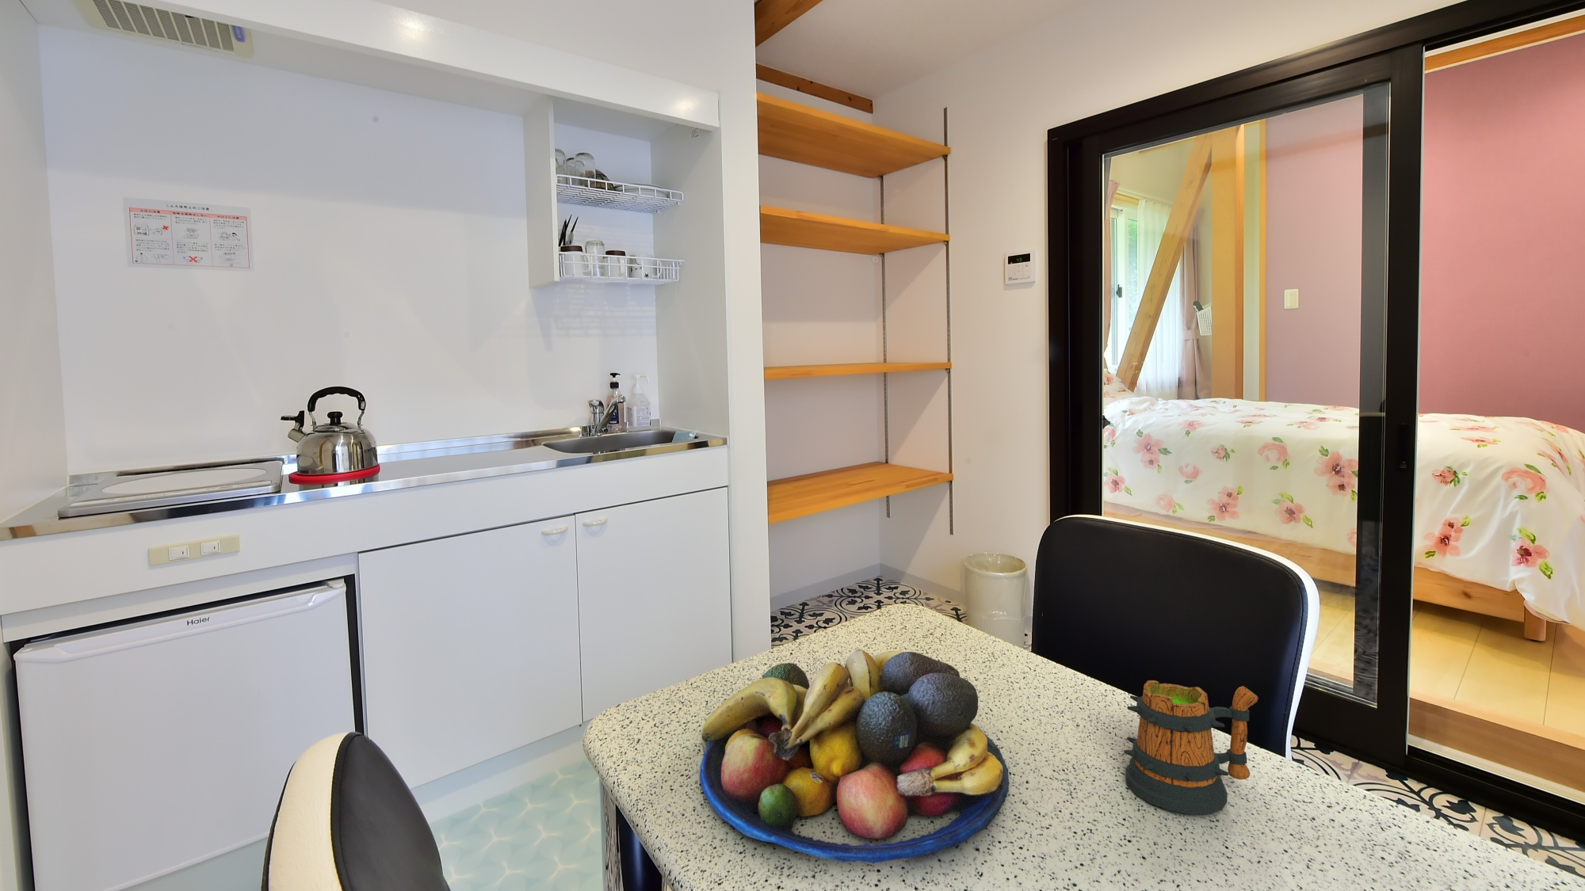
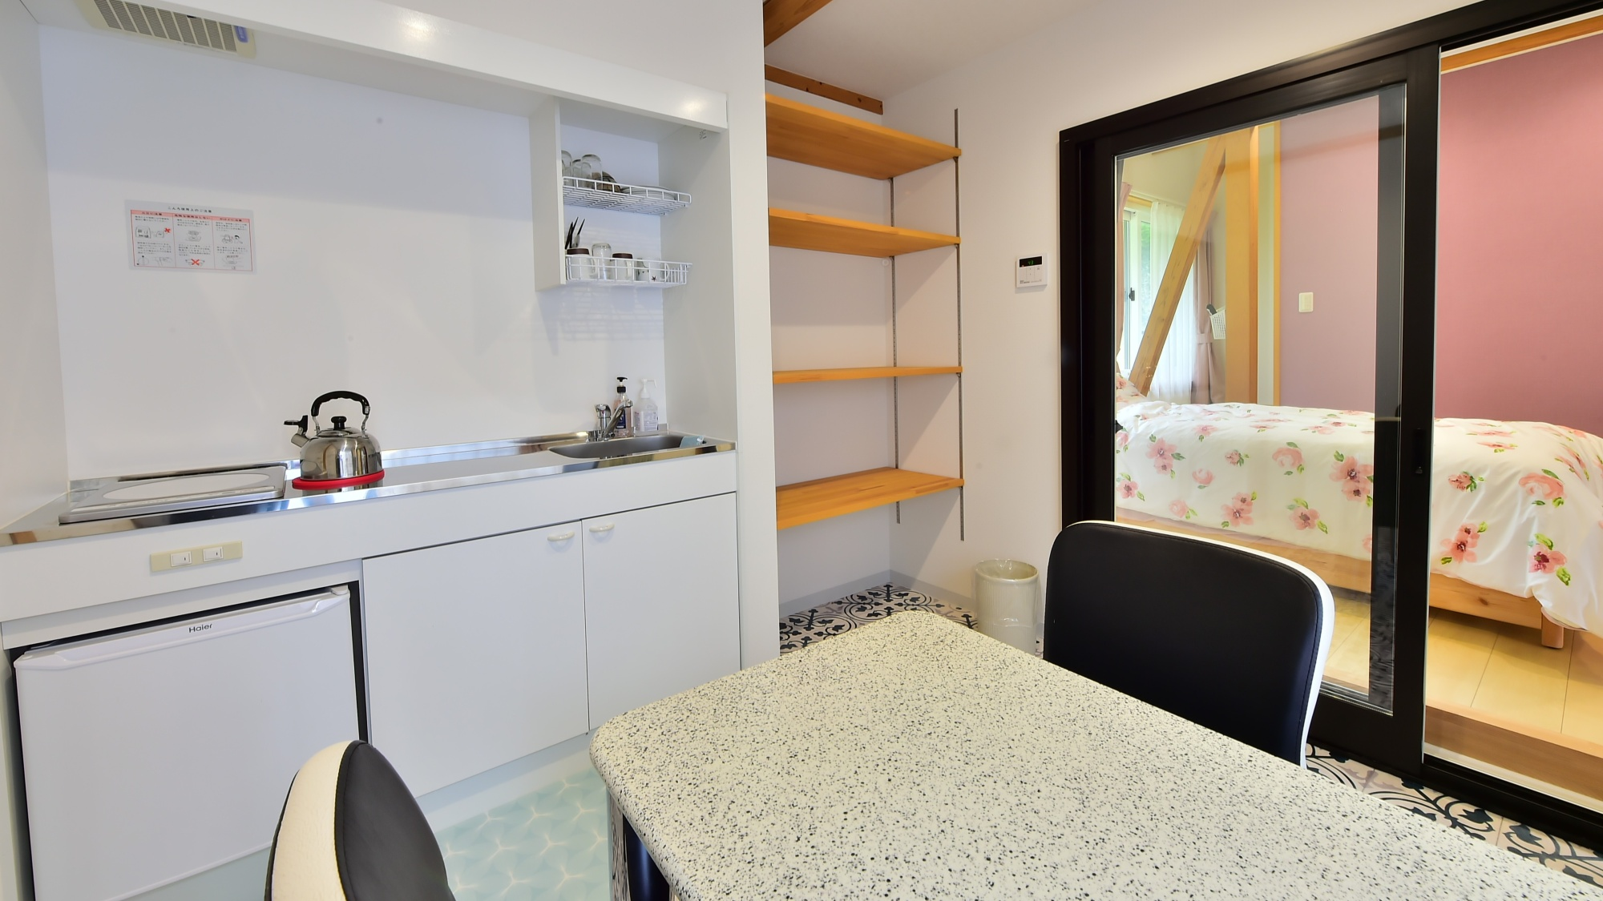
- mug [1123,680,1260,815]
- fruit bowl [699,648,1010,864]
